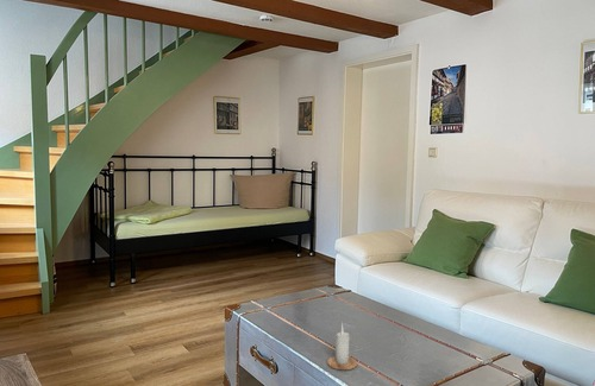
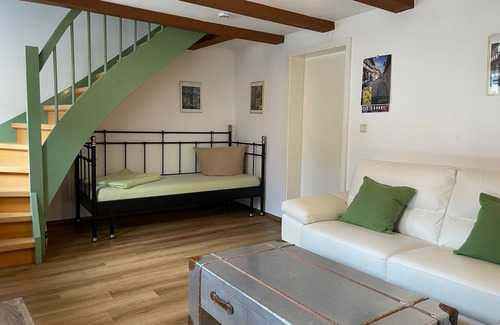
- candle [326,322,358,371]
